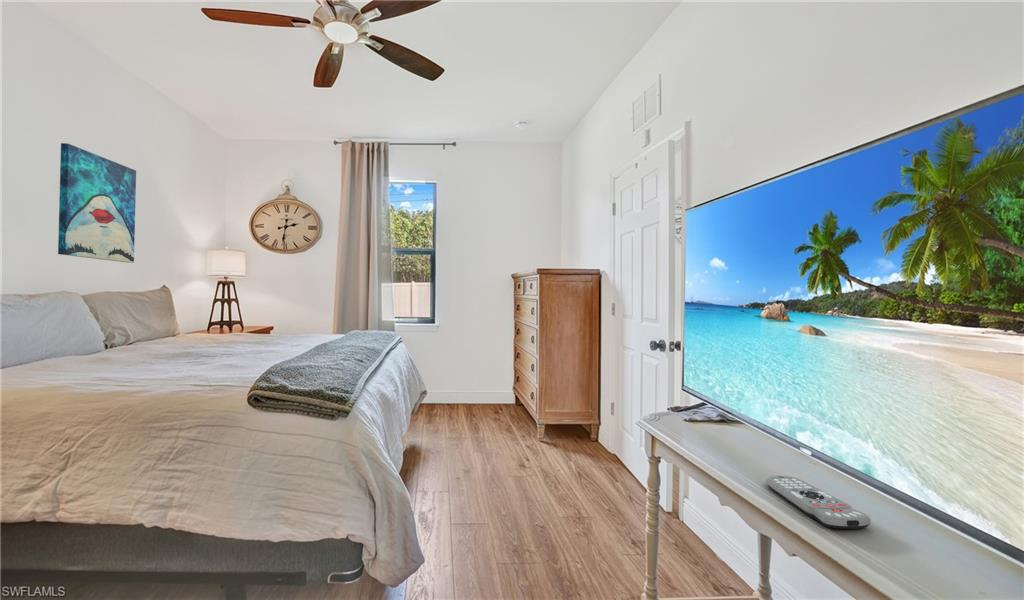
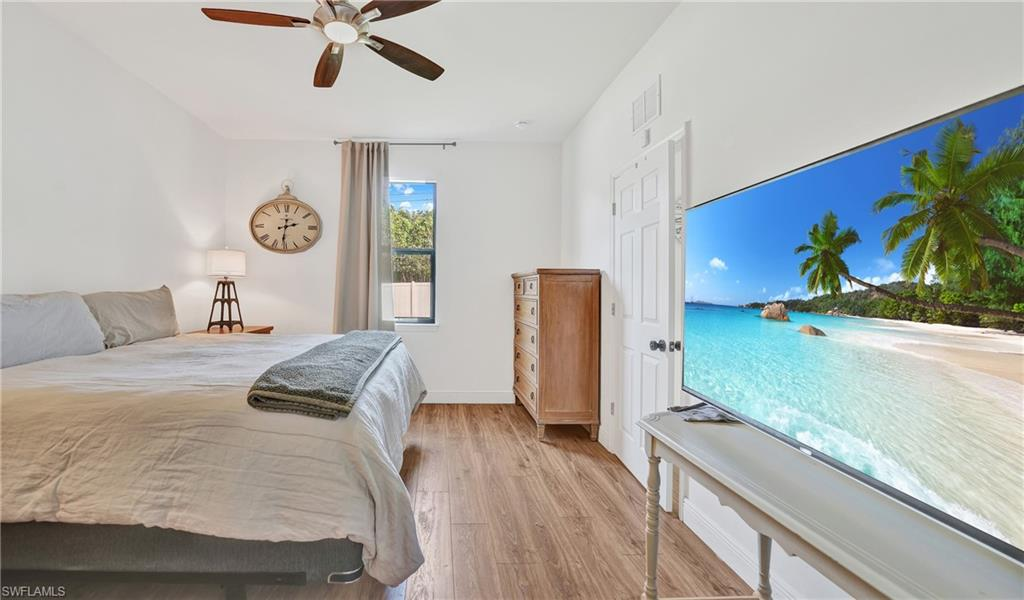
- remote control [765,474,872,530]
- wall art [57,142,137,264]
